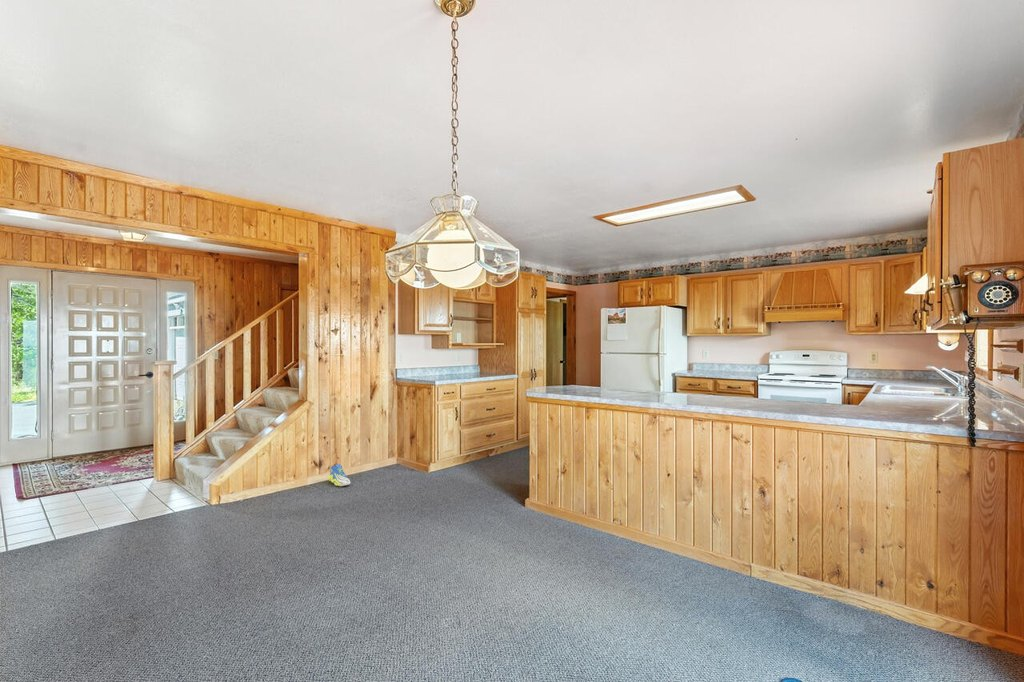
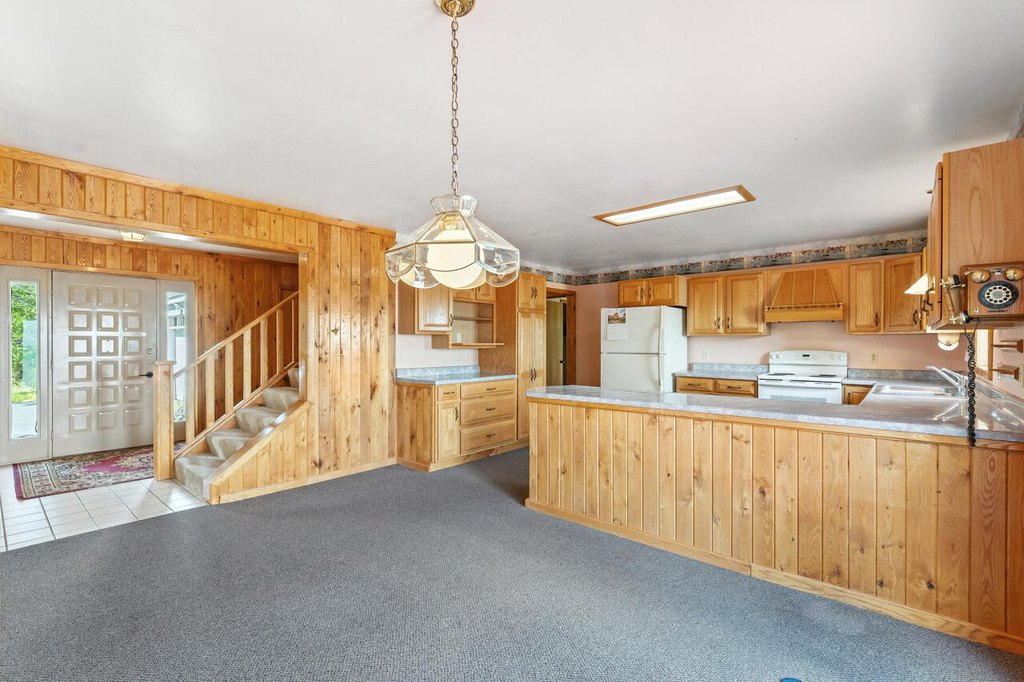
- sneaker [327,463,351,487]
